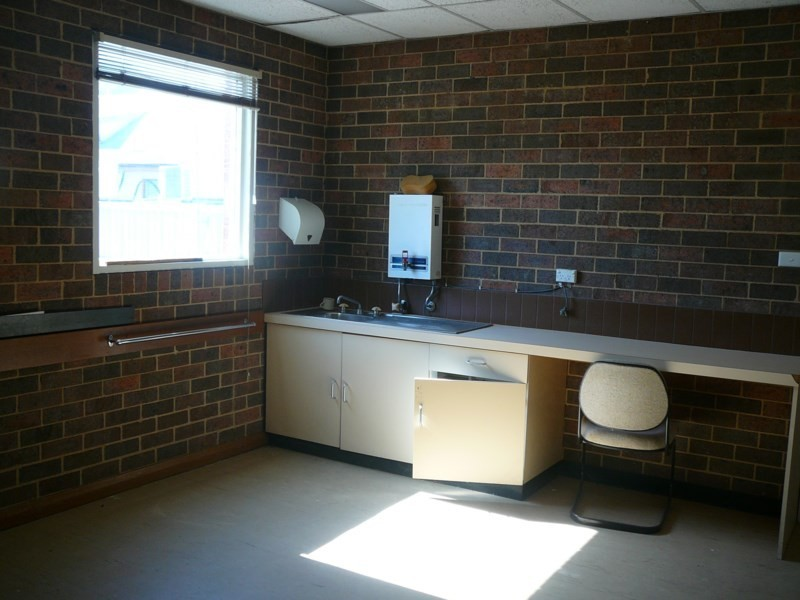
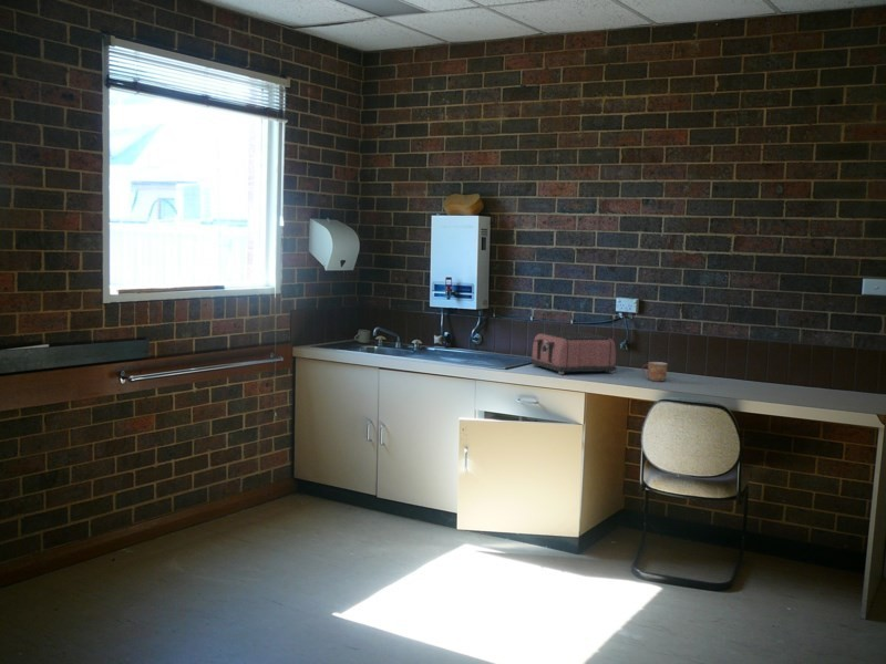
+ mug [641,361,669,383]
+ toaster [530,331,617,375]
